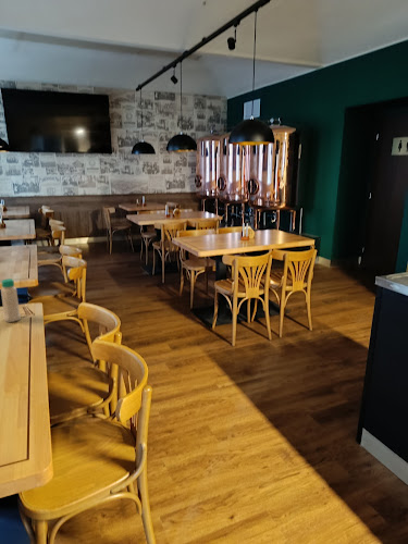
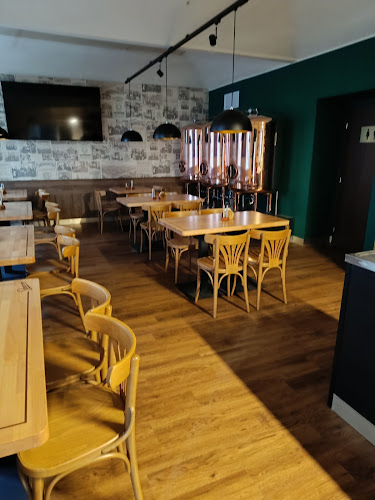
- bottle [0,277,22,323]
